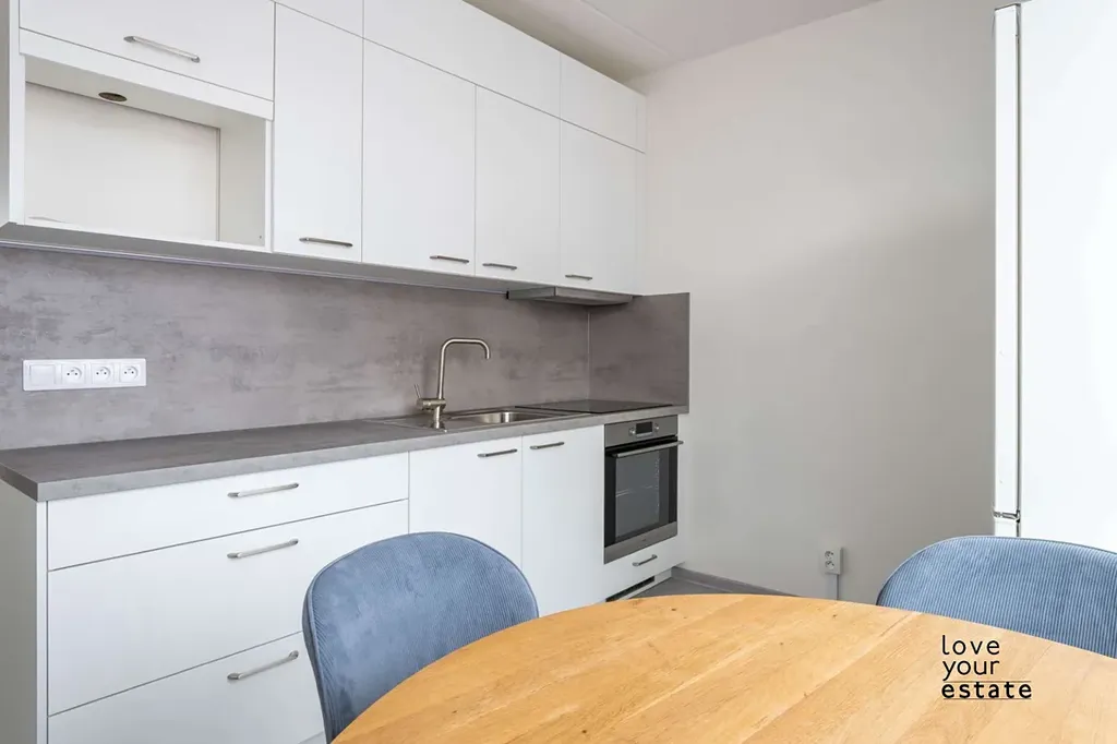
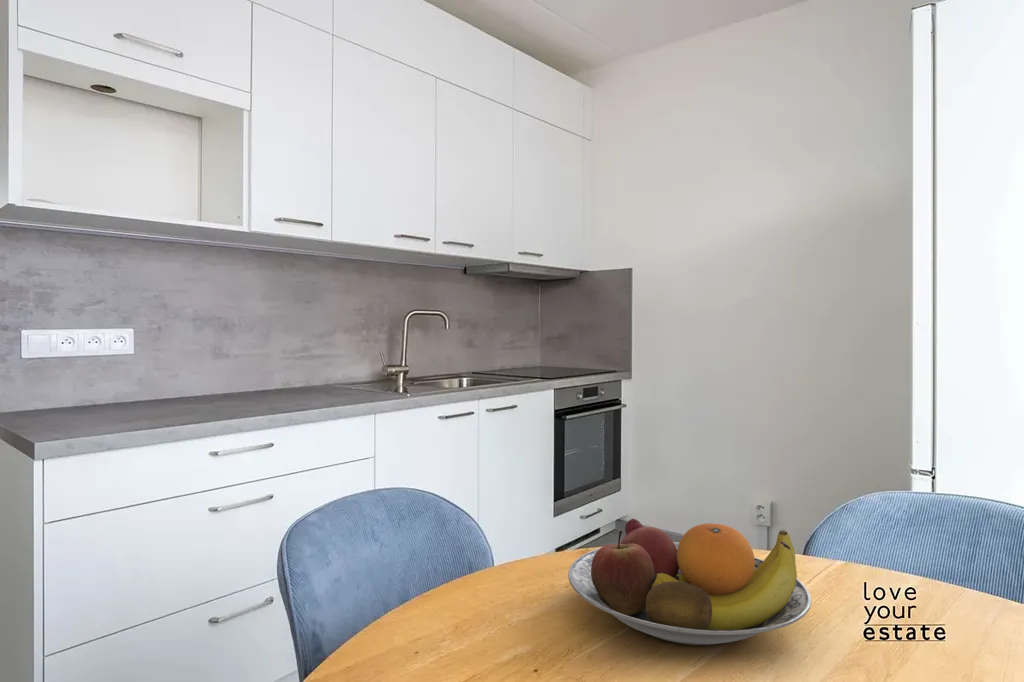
+ fruit bowl [567,518,812,646]
